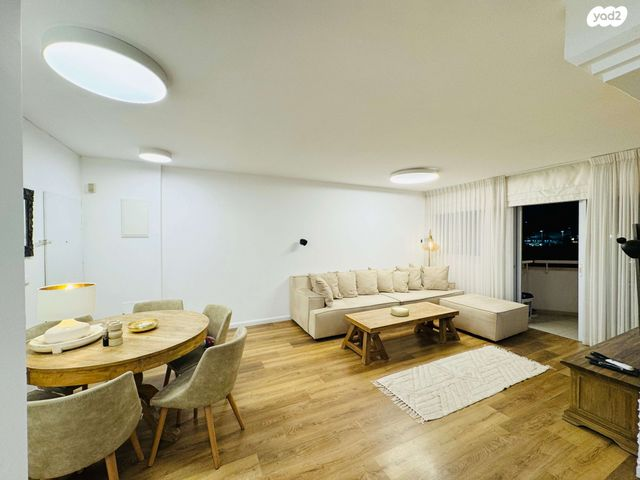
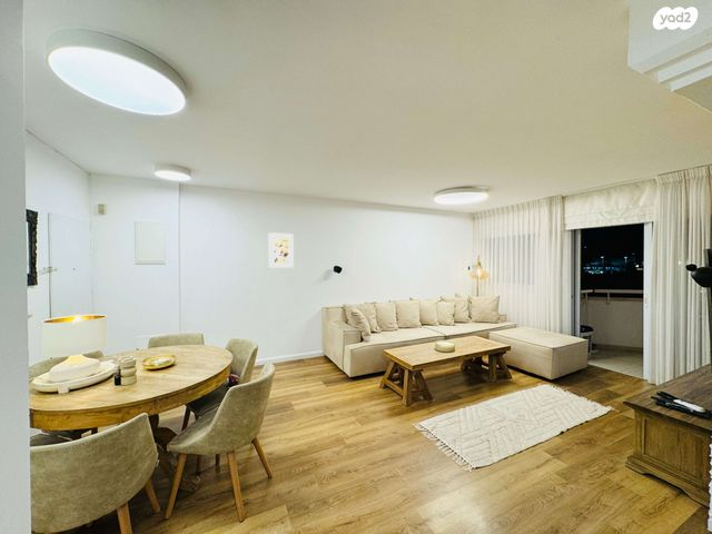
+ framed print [268,231,295,269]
